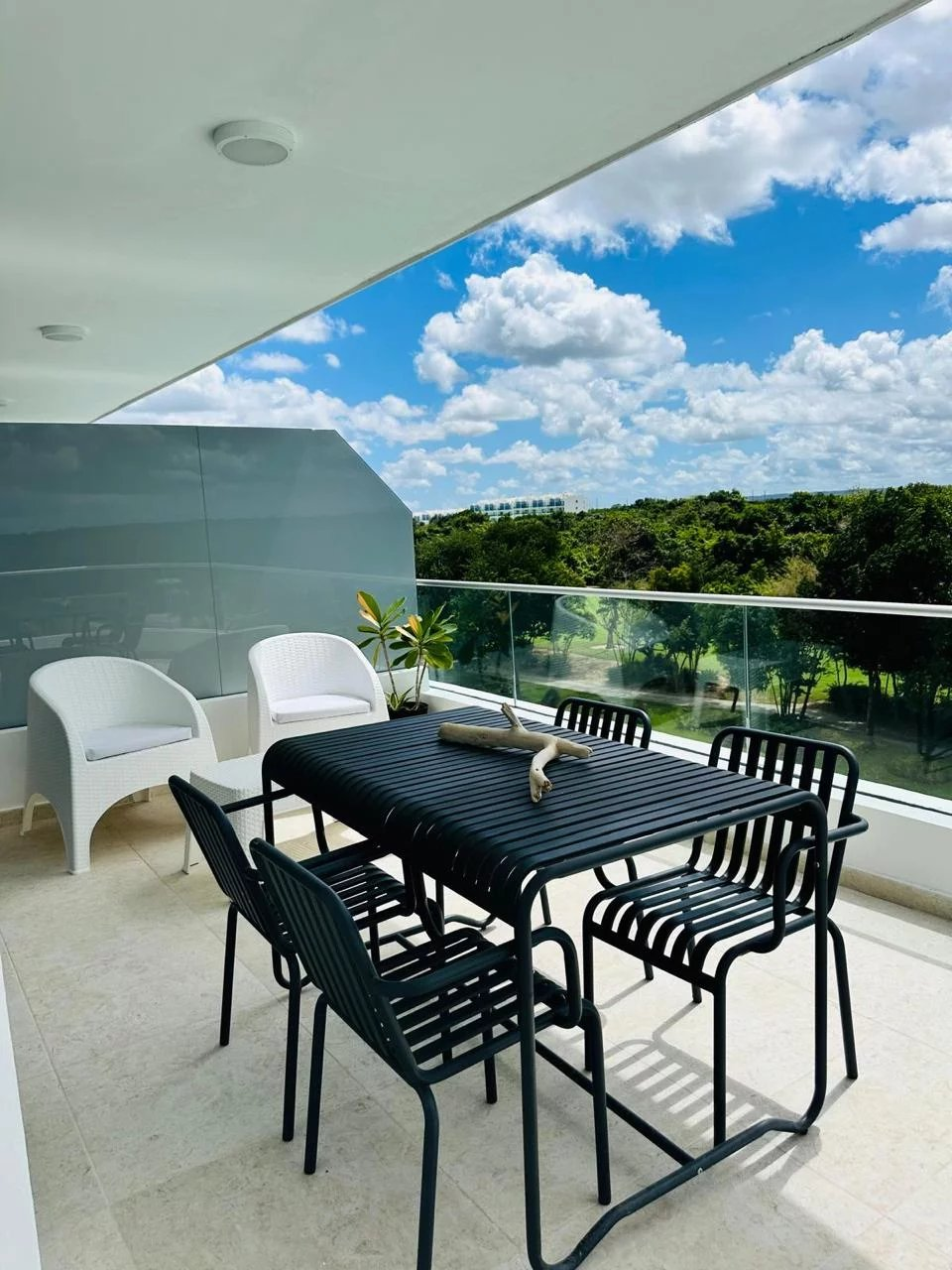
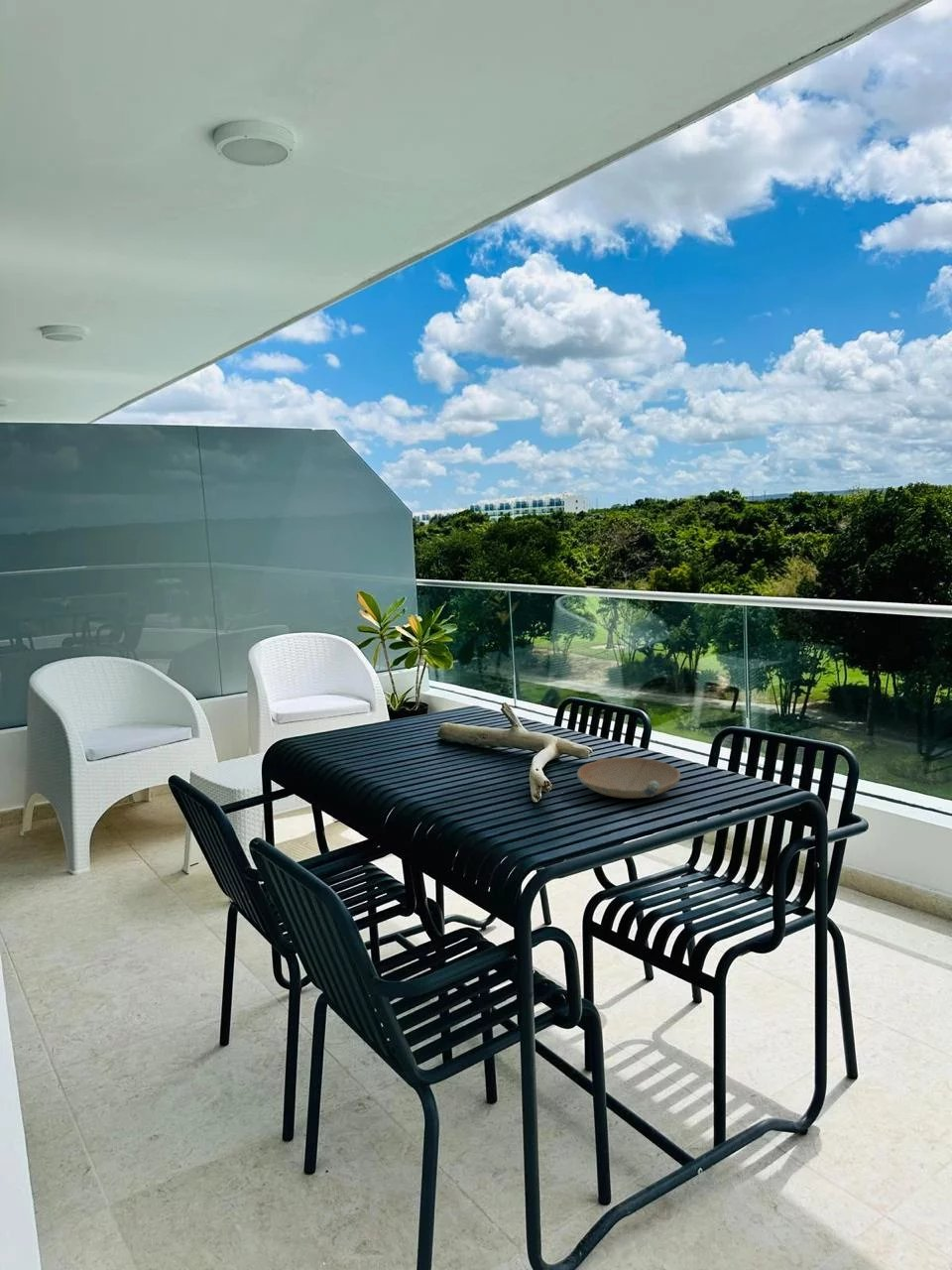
+ bowl [576,756,681,800]
